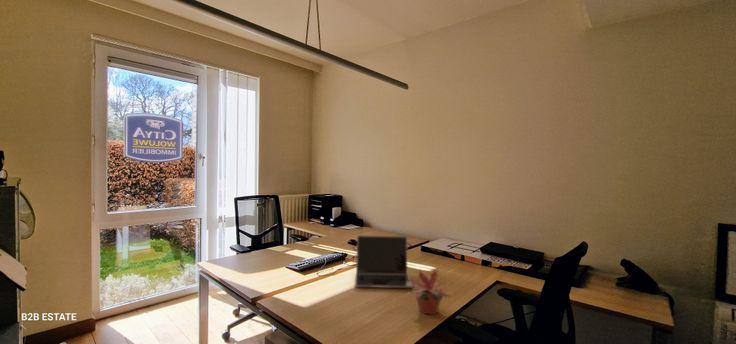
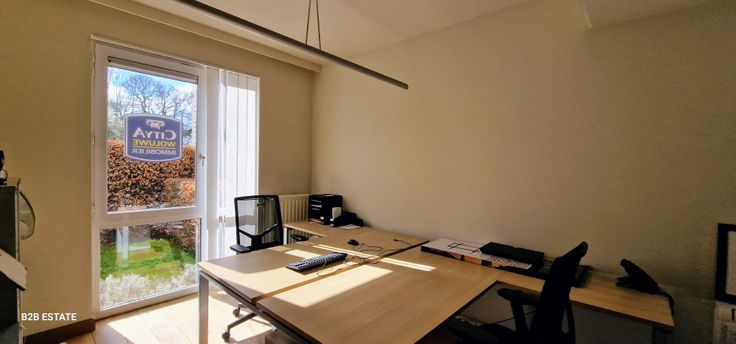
- potted plant [410,269,453,315]
- laptop [354,234,413,289]
